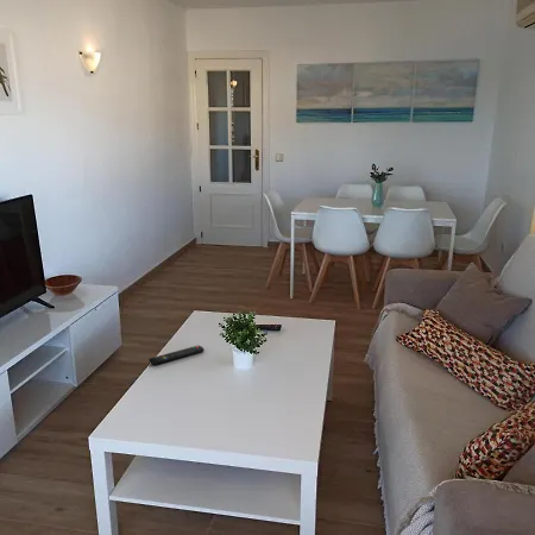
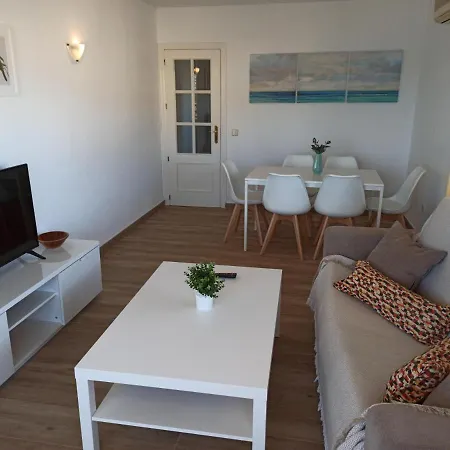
- remote control [147,345,206,366]
